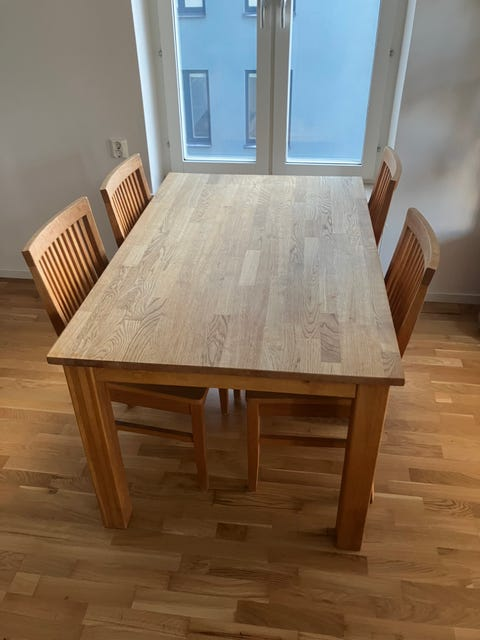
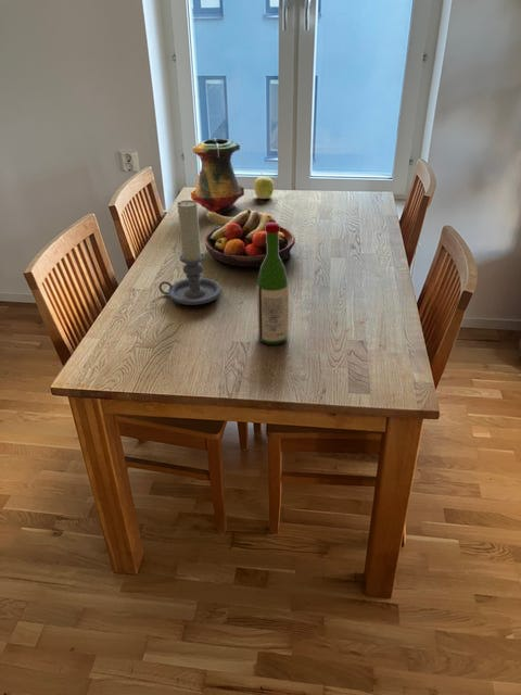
+ apple [253,173,275,200]
+ wine bottle [256,222,290,346]
+ fruit bowl [204,207,296,269]
+ candle holder [158,199,223,306]
+ vase [190,138,245,214]
